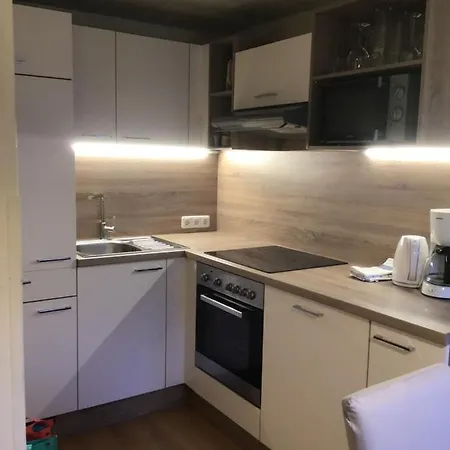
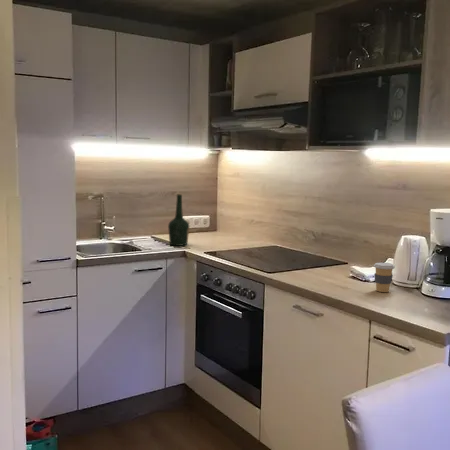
+ bottle [167,193,190,247]
+ coffee cup [373,262,396,293]
